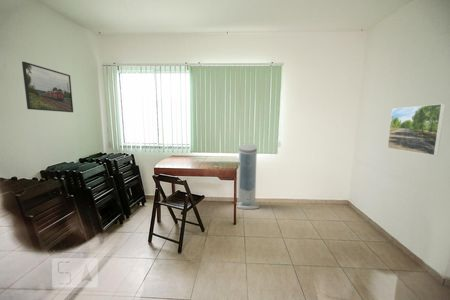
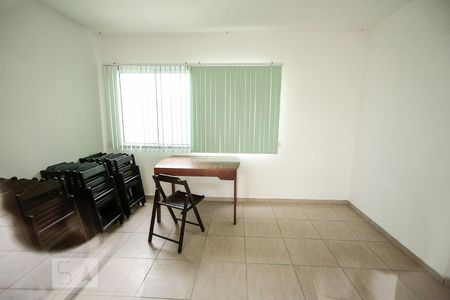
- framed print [387,103,446,157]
- air purifier [236,144,260,210]
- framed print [21,61,74,113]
